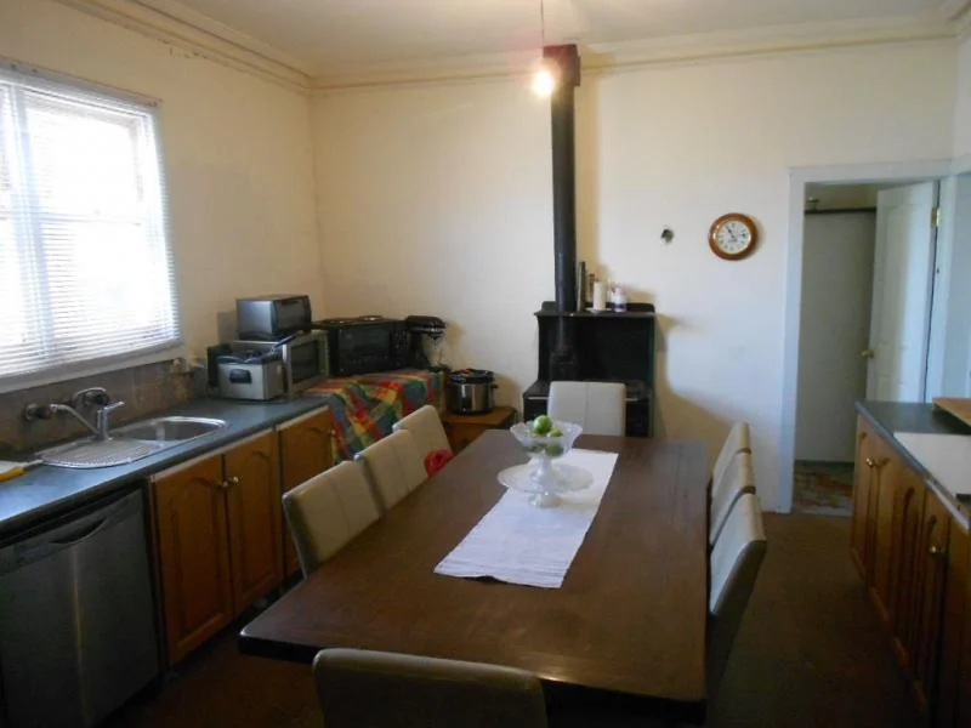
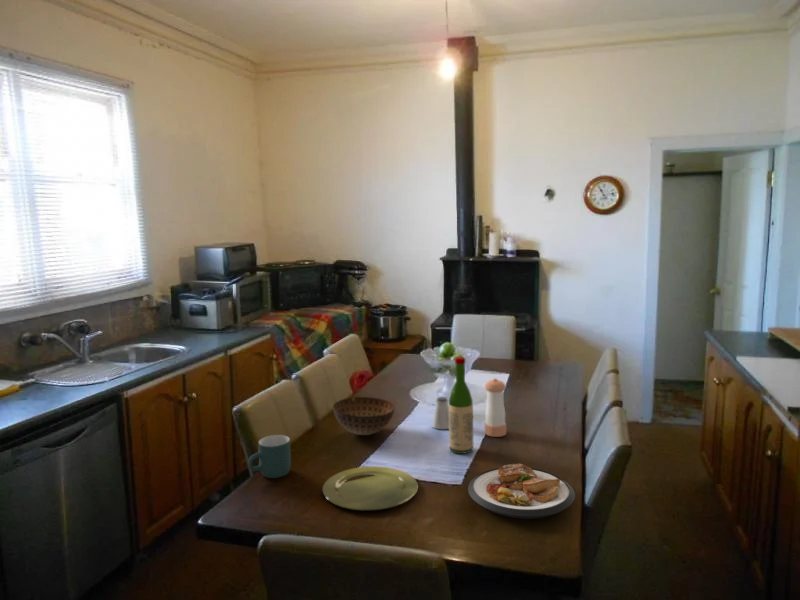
+ plate [467,463,576,520]
+ mug [247,434,292,479]
+ saltshaker [431,396,449,430]
+ wine bottle [448,356,474,455]
+ pepper shaker [484,377,507,438]
+ bowl [332,396,396,436]
+ plate [322,465,419,511]
